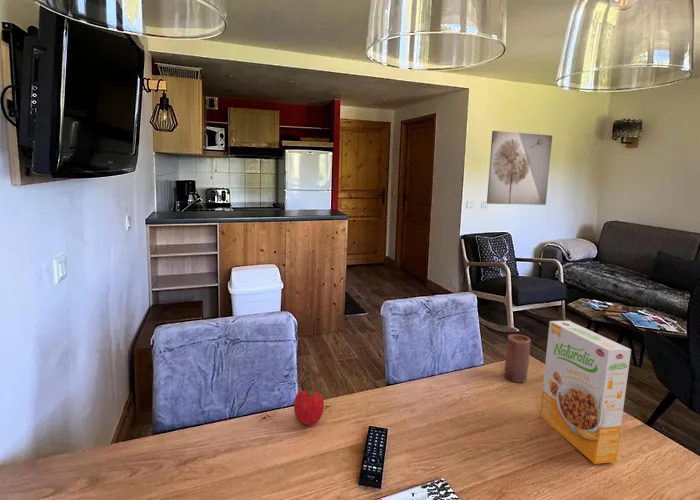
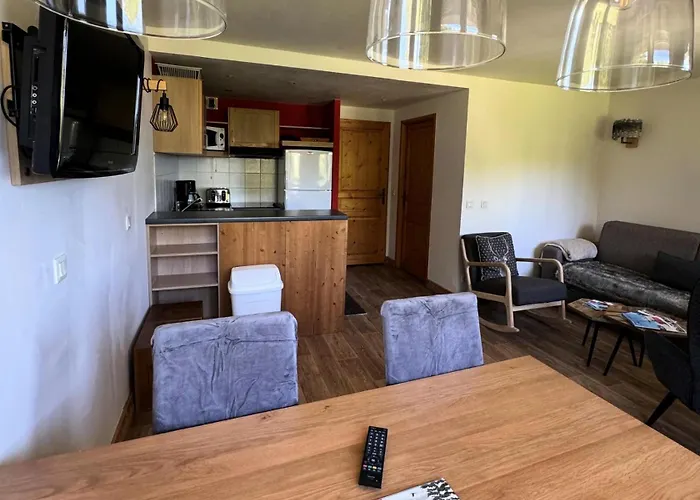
- candle [503,333,532,383]
- fruit [293,389,325,427]
- wall art [486,130,553,206]
- cereal box [539,320,632,465]
